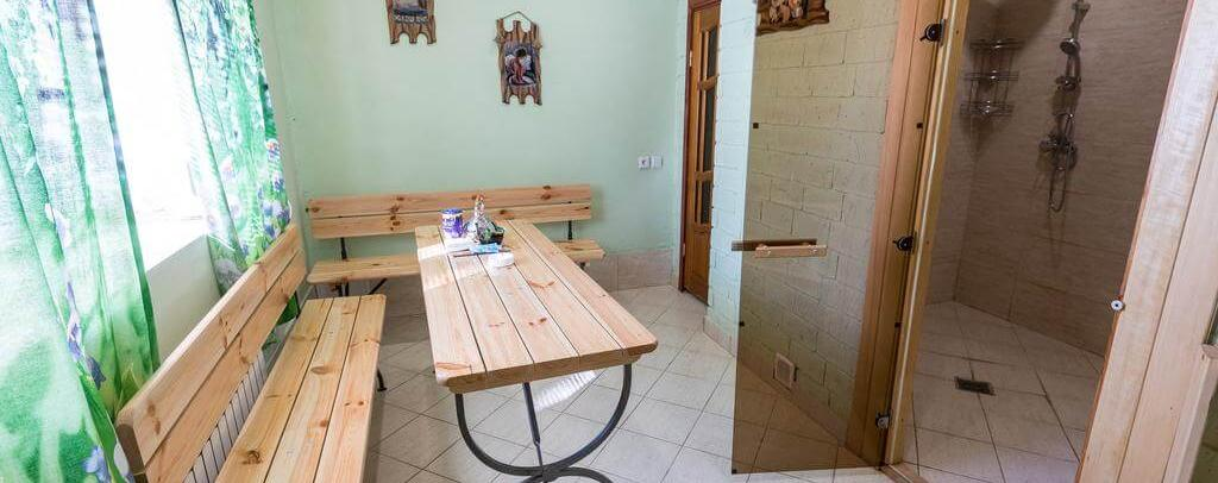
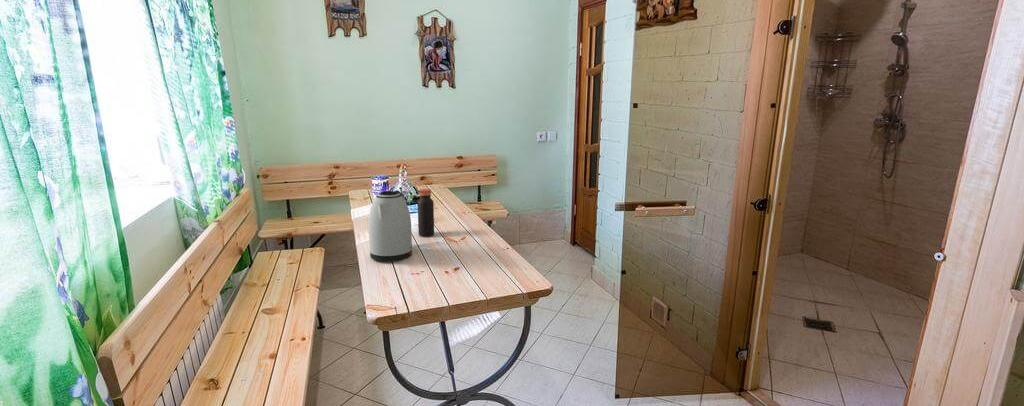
+ kettle [368,189,413,262]
+ bottle [417,188,435,238]
